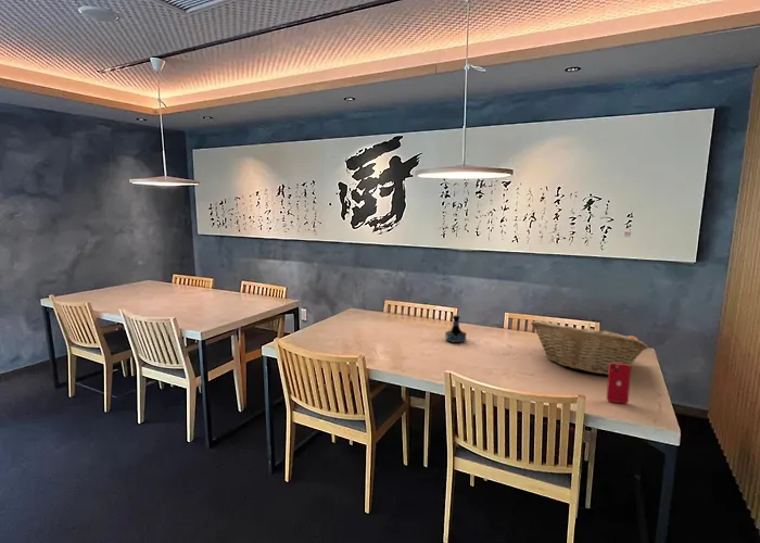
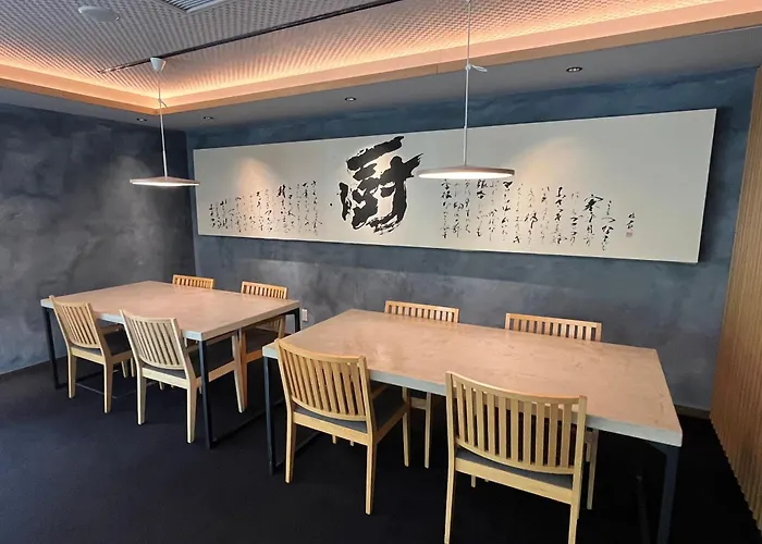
- fruit basket [530,319,649,376]
- smartphone [606,363,632,405]
- tequila bottle [444,314,467,344]
